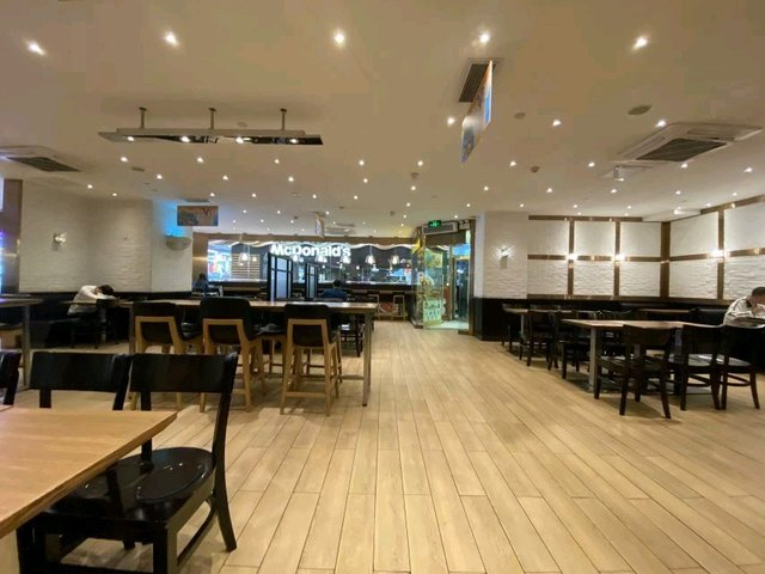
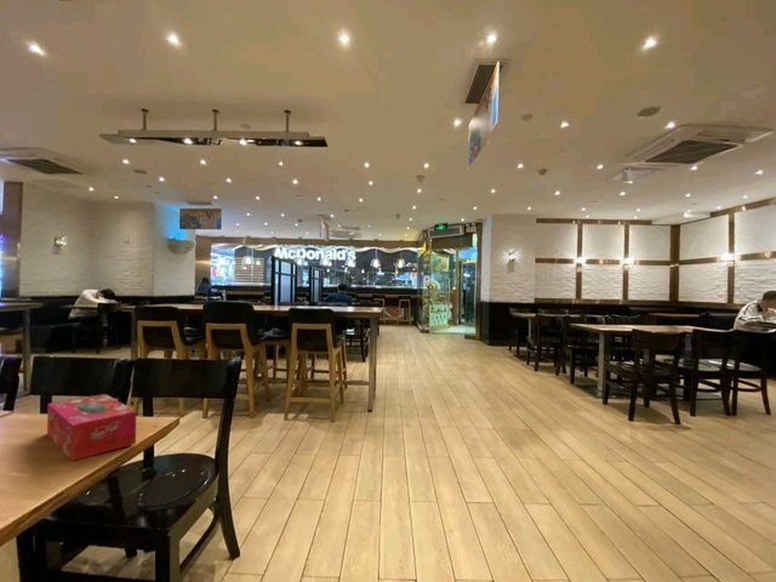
+ tissue box [46,393,138,462]
